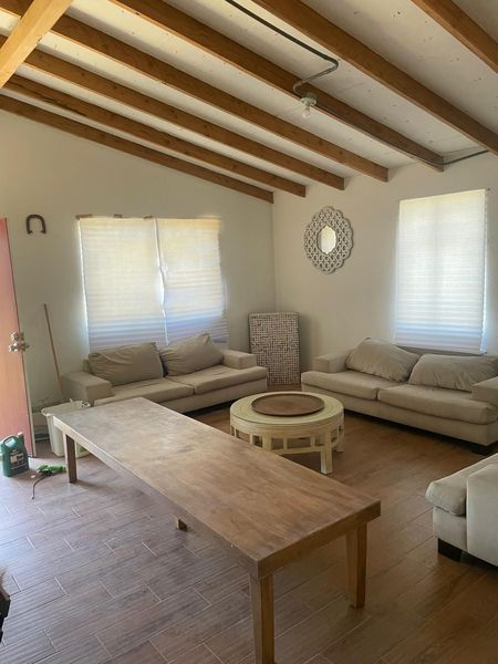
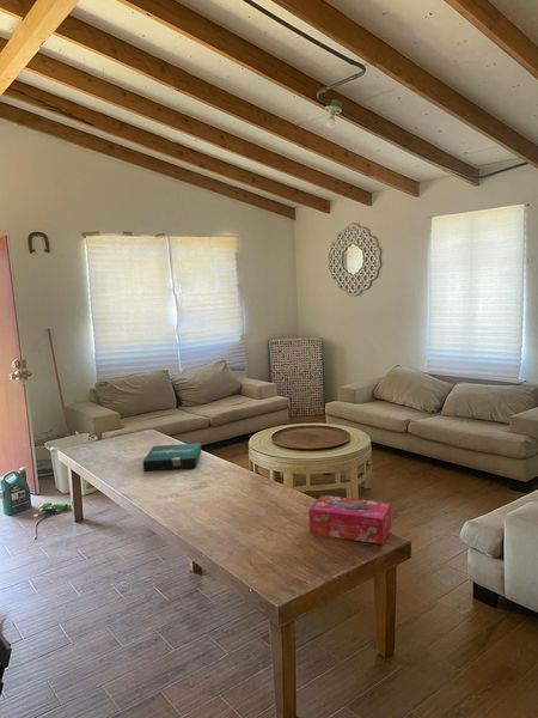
+ tissue box [308,494,392,546]
+ pizza box [142,443,202,471]
